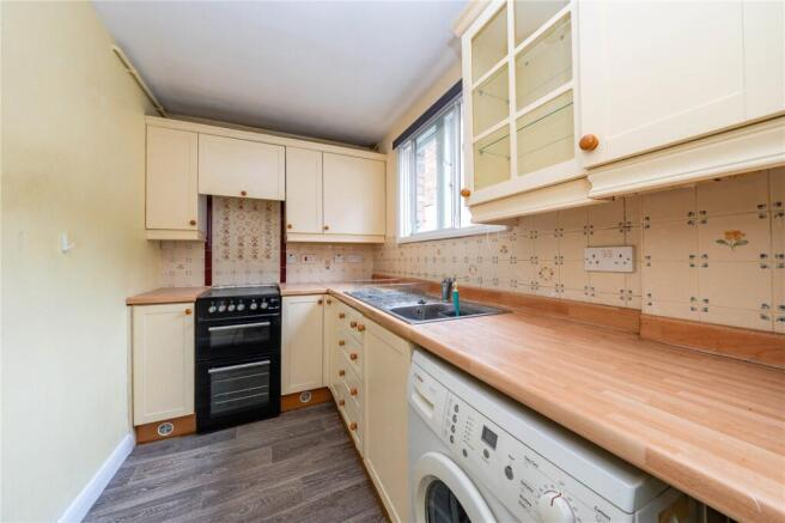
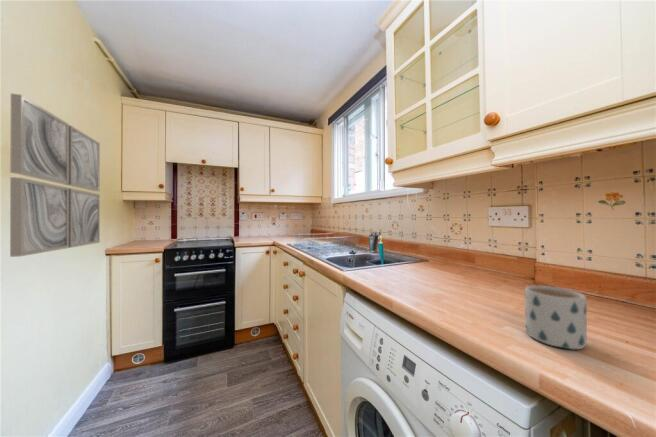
+ mug [524,285,588,350]
+ wall art [9,92,101,258]
